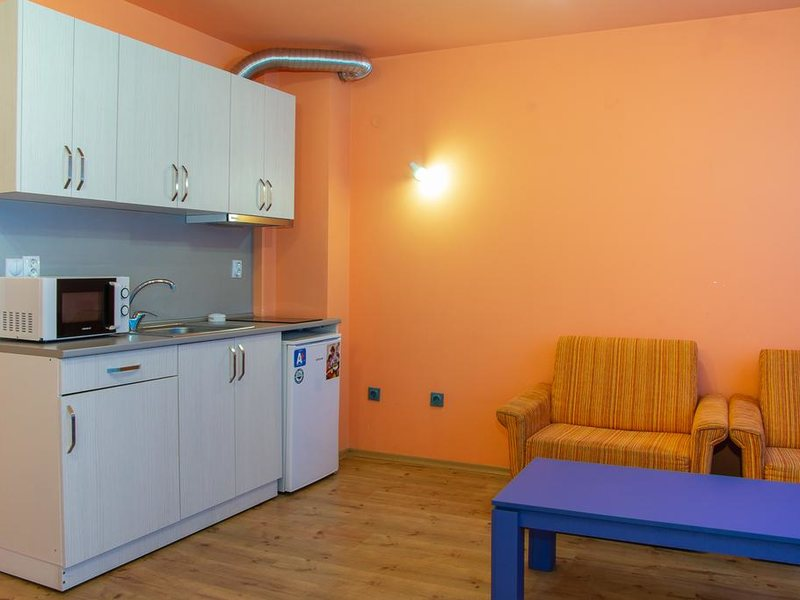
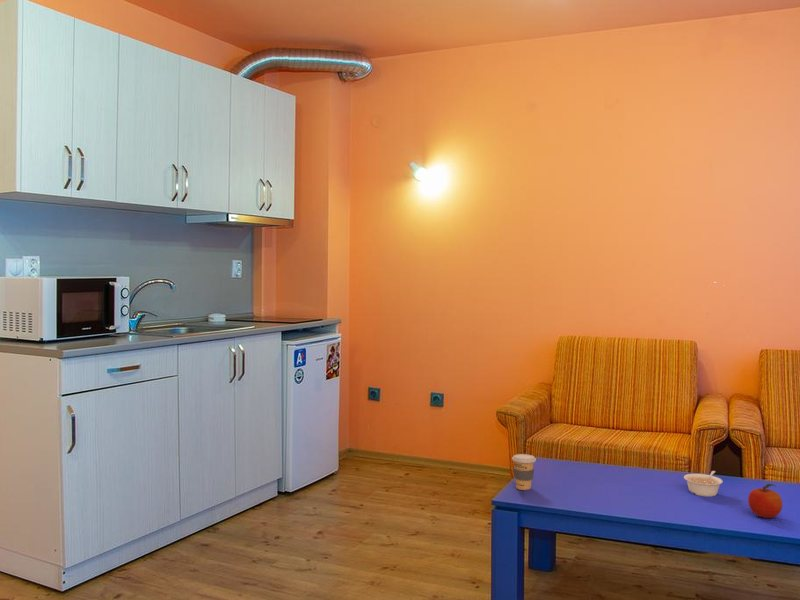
+ coffee cup [511,453,537,491]
+ fruit [747,483,783,519]
+ legume [683,470,724,498]
